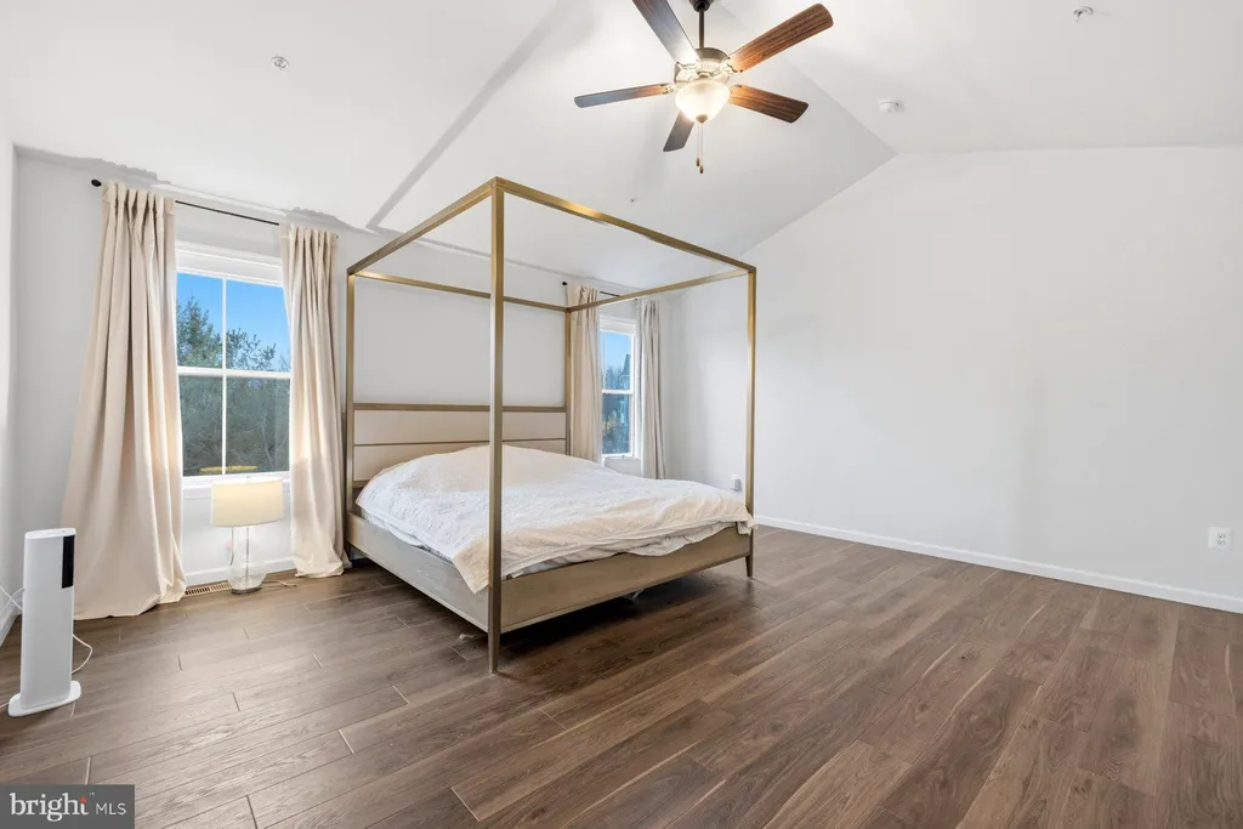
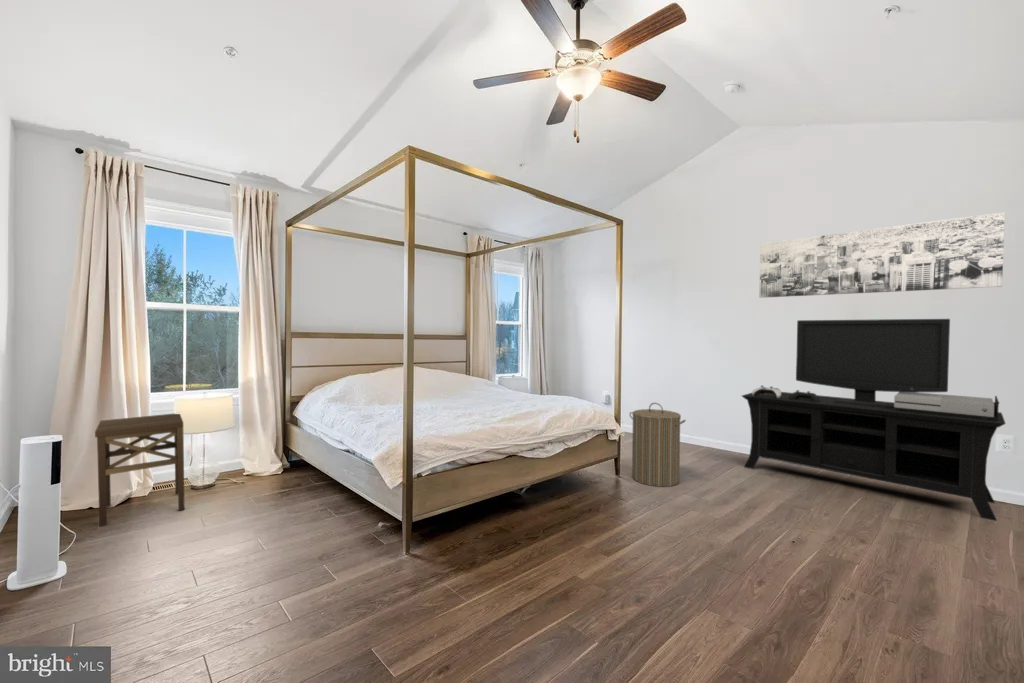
+ wall art [758,211,1006,299]
+ laundry hamper [628,402,687,488]
+ side table [94,412,186,528]
+ media console [741,318,1007,522]
